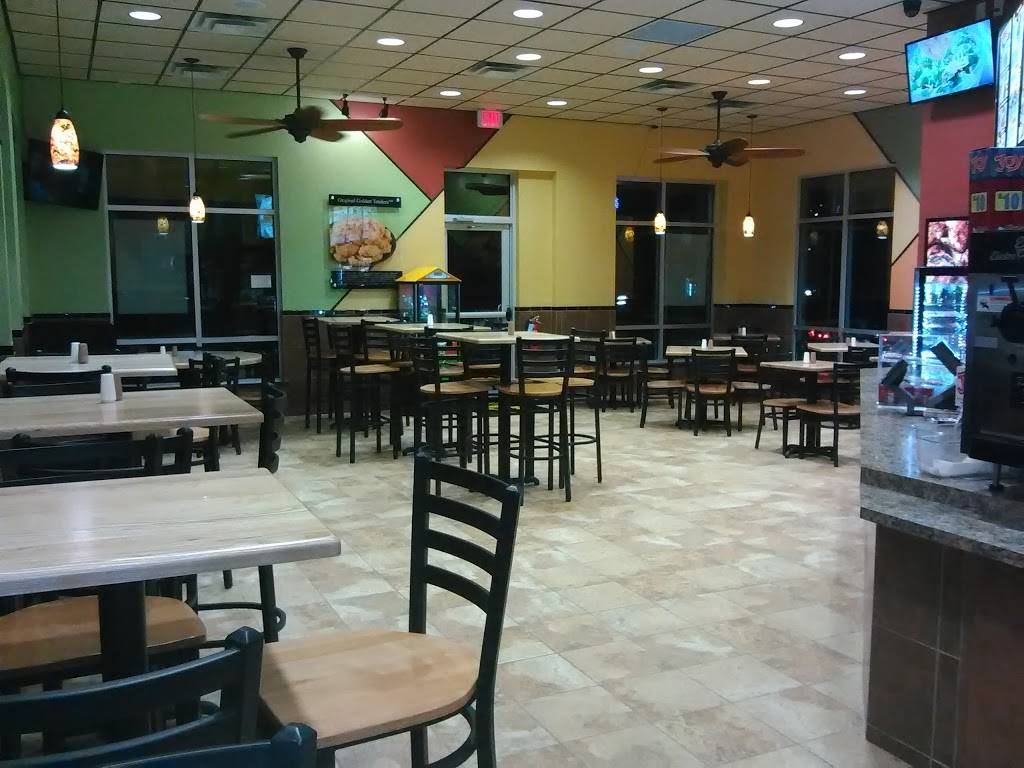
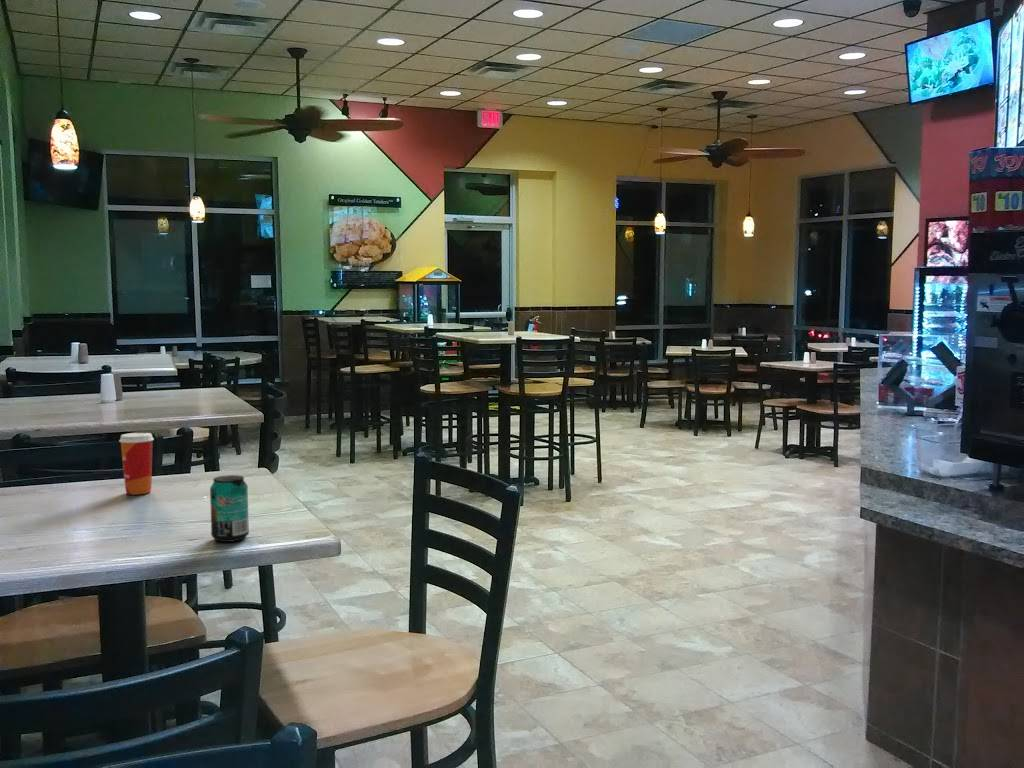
+ paper cup [118,432,155,496]
+ beverage can [209,474,250,543]
